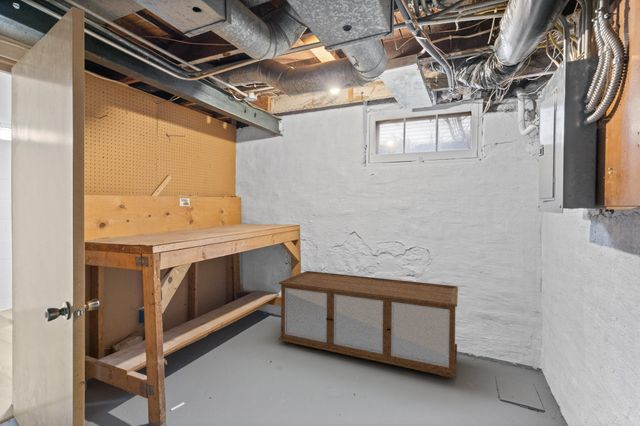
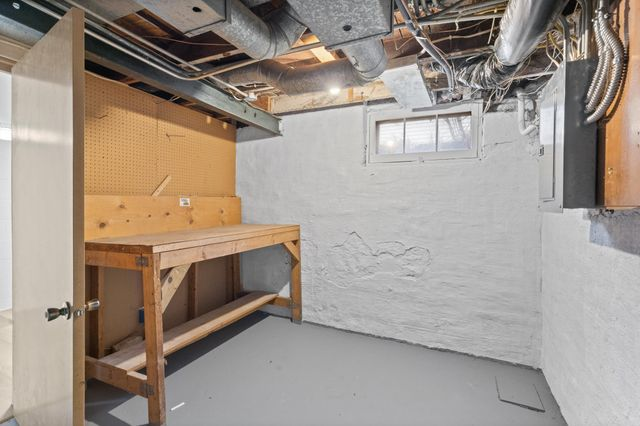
- storage cabinet [278,270,459,379]
